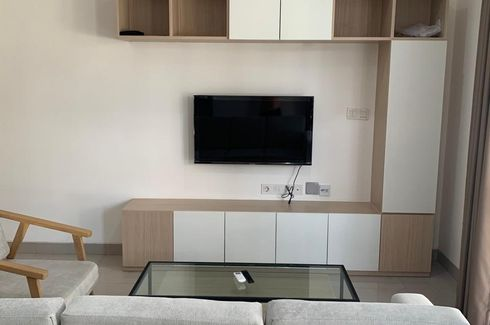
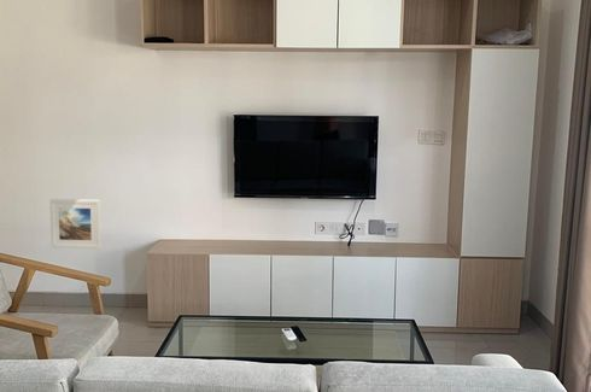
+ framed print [48,198,101,250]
